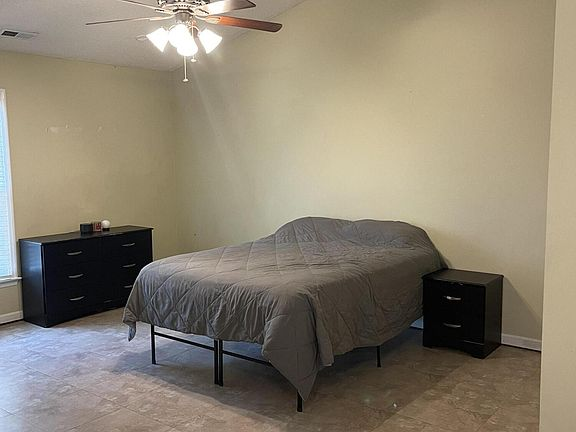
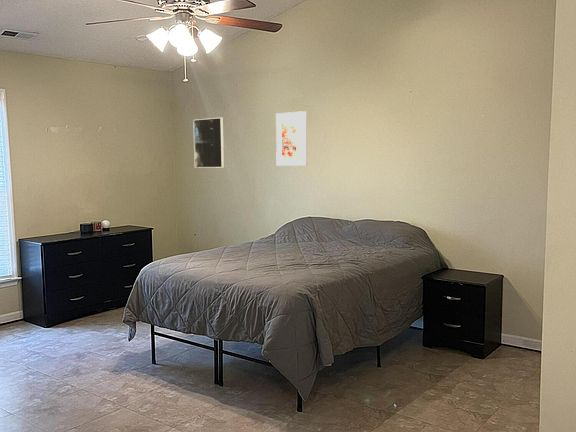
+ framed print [275,110,308,167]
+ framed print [193,117,225,169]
